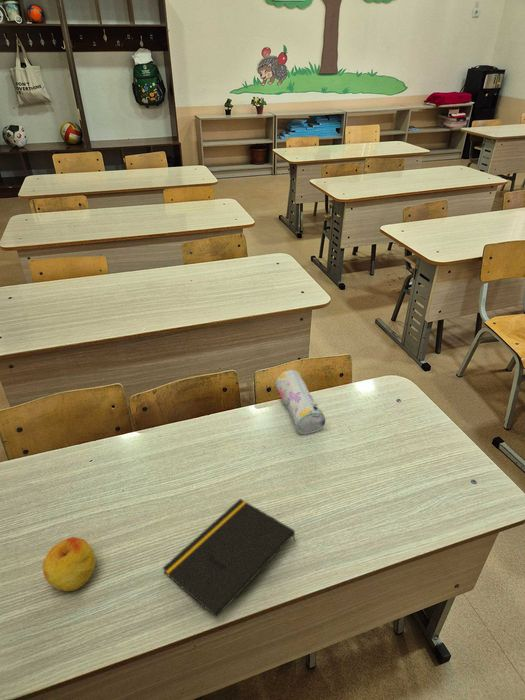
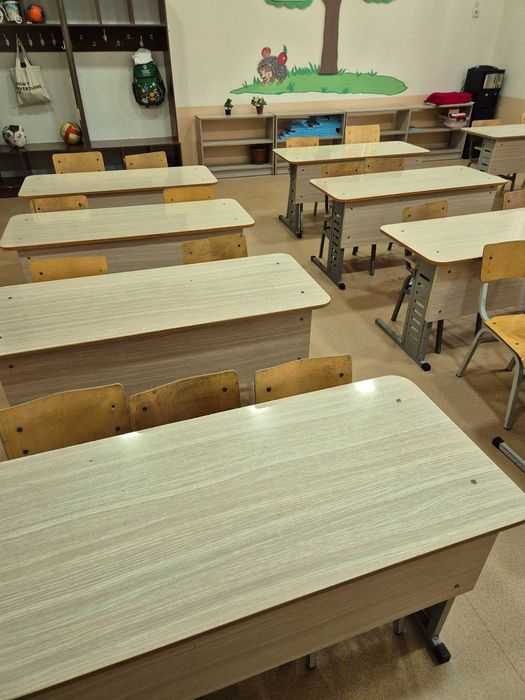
- pencil case [275,369,326,435]
- apple [41,536,97,592]
- notepad [162,498,296,619]
